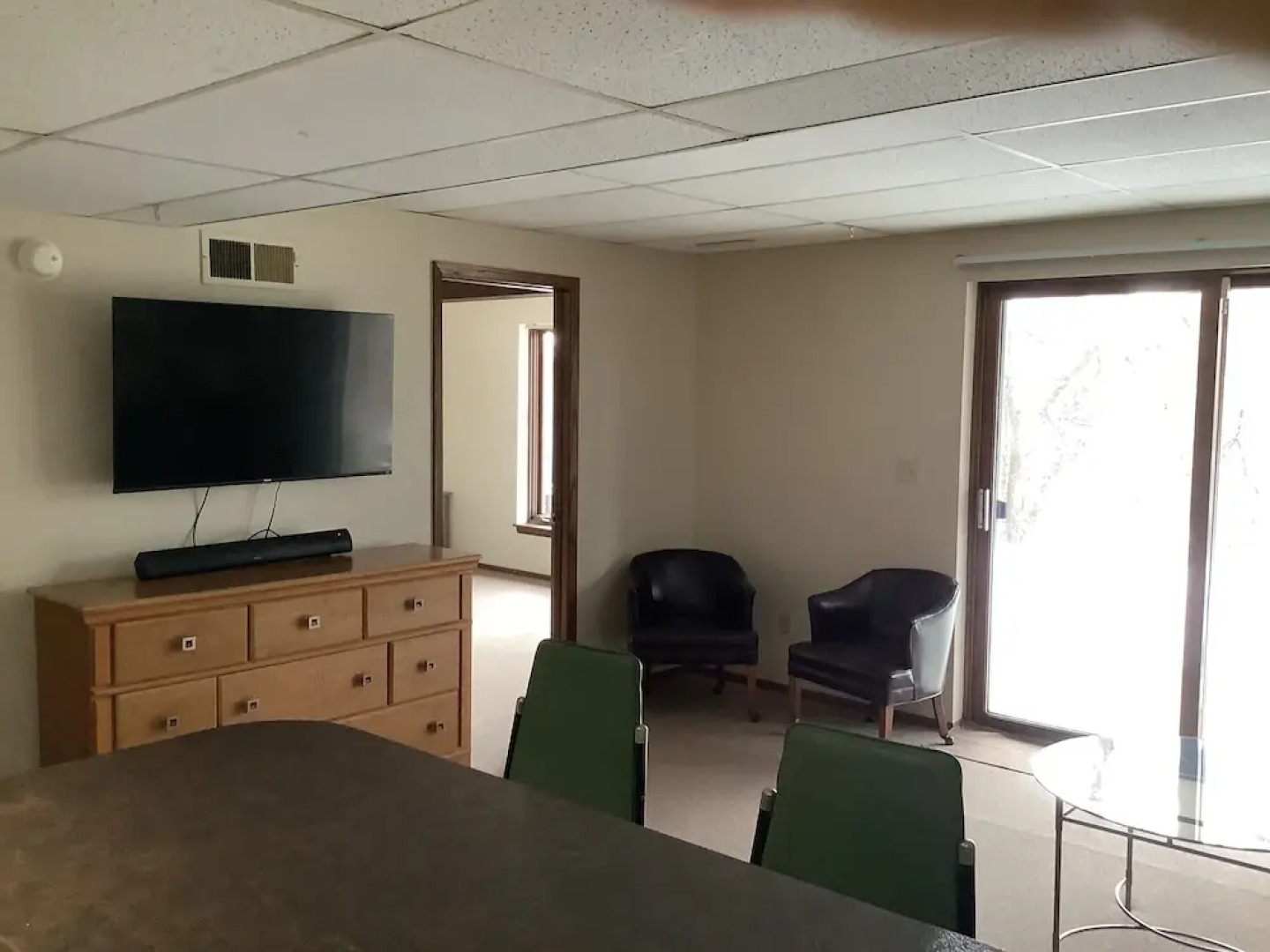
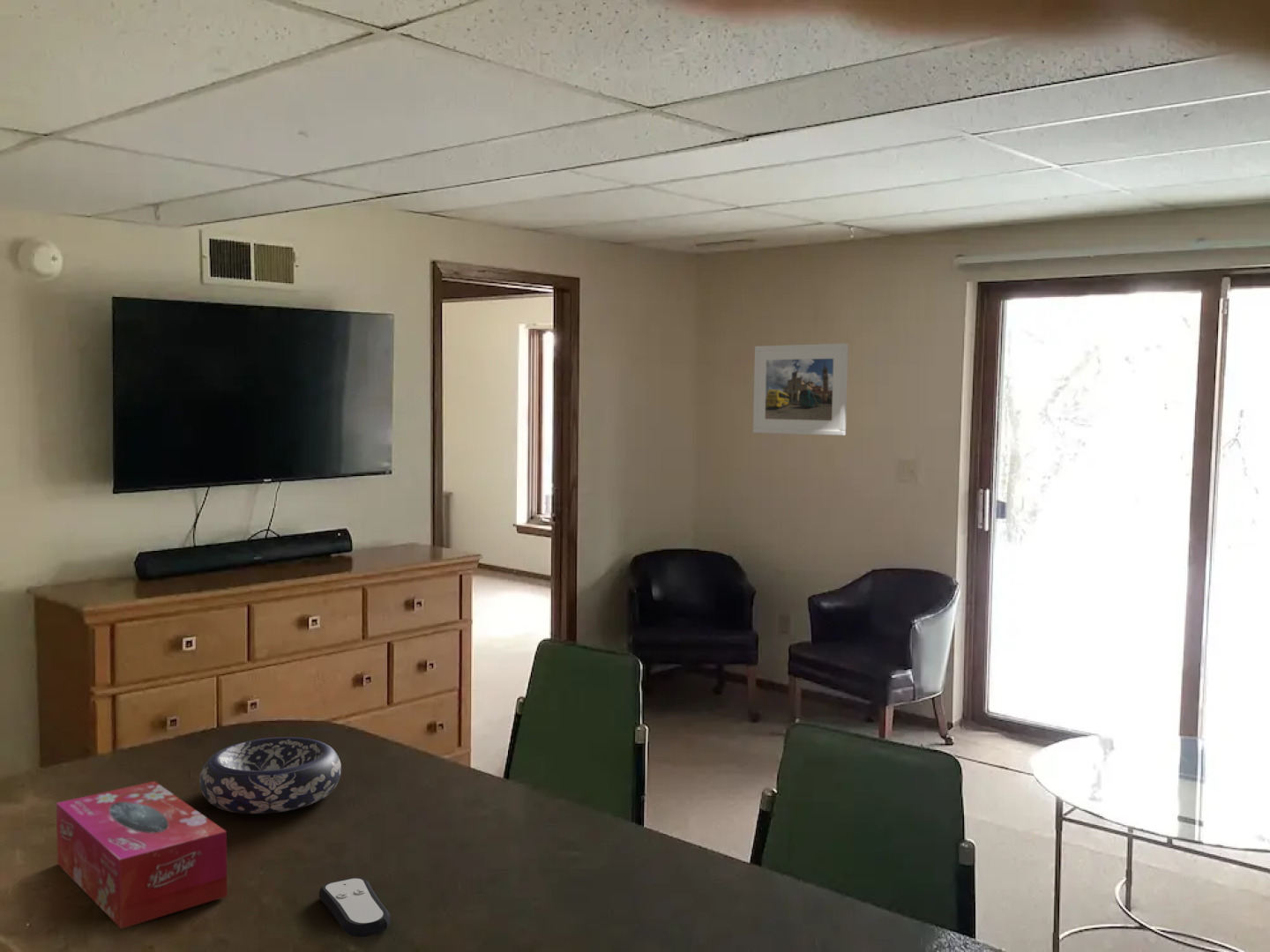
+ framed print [752,343,849,436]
+ decorative bowl [198,736,342,814]
+ tissue box [56,780,228,930]
+ remote control [318,876,392,938]
